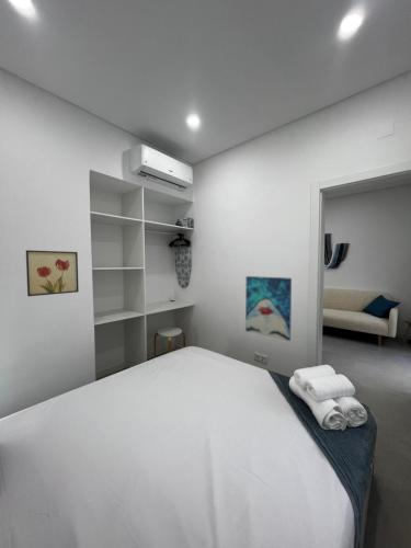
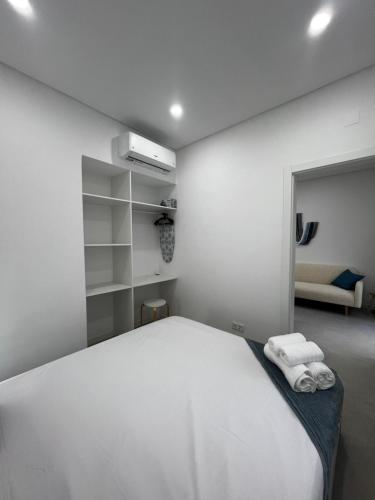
- wall art [25,249,80,297]
- wall art [244,275,293,342]
